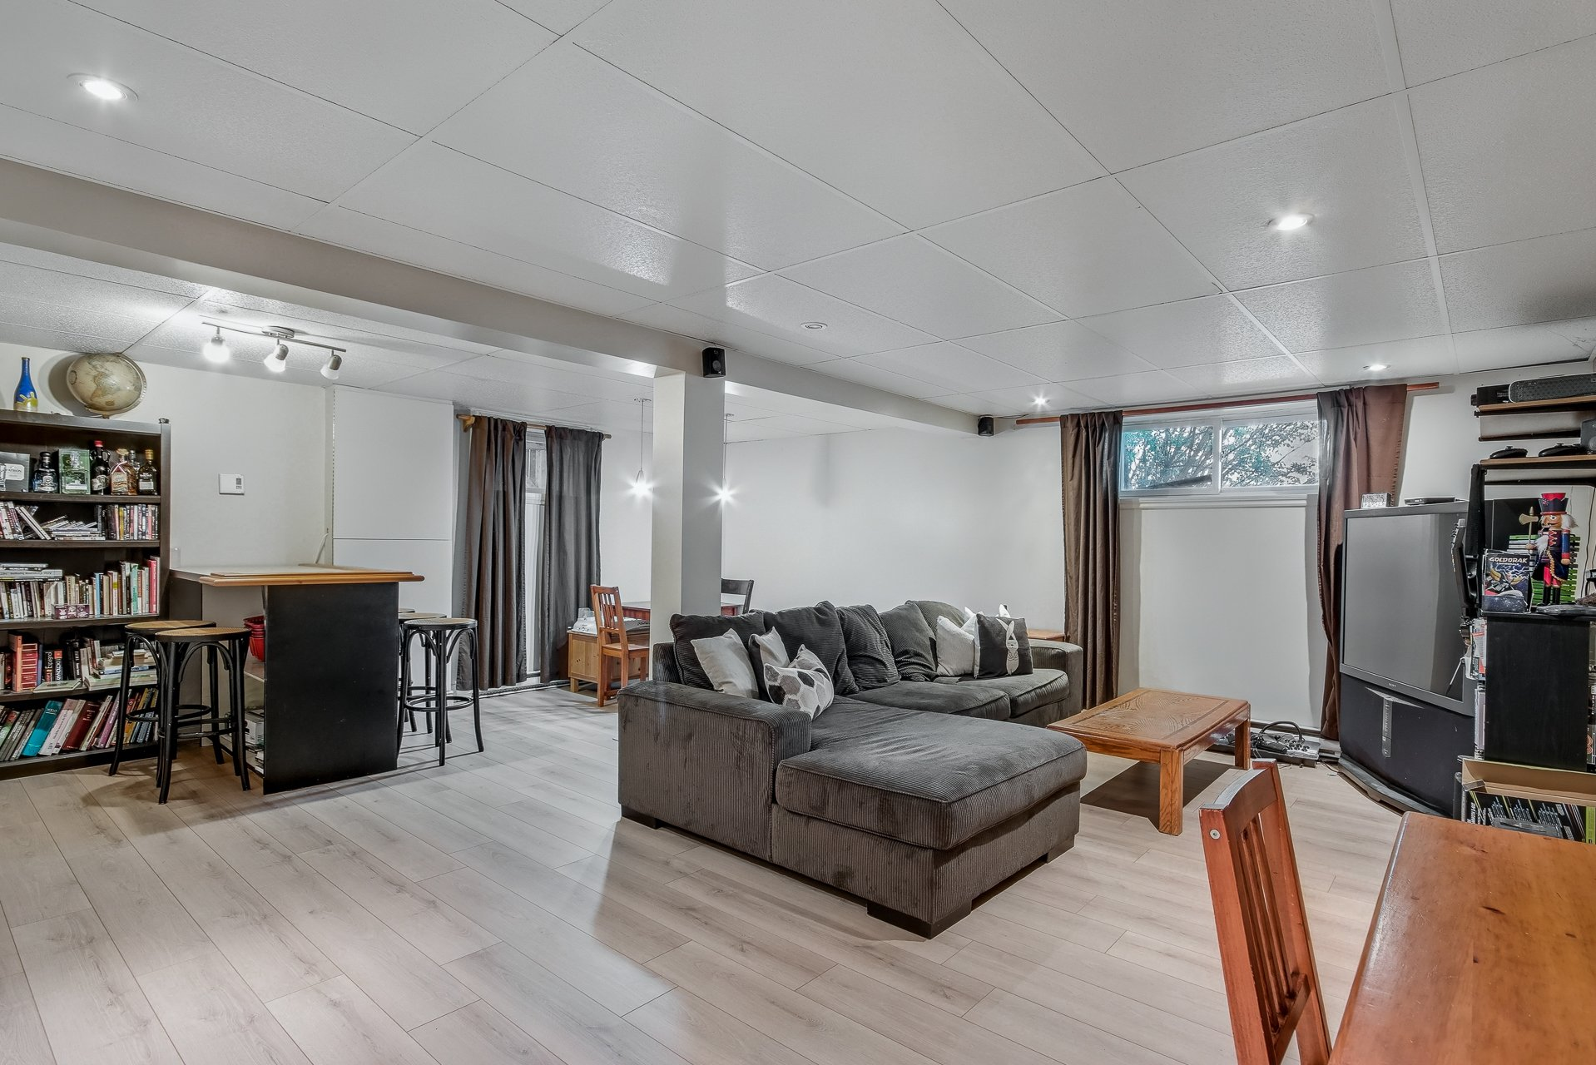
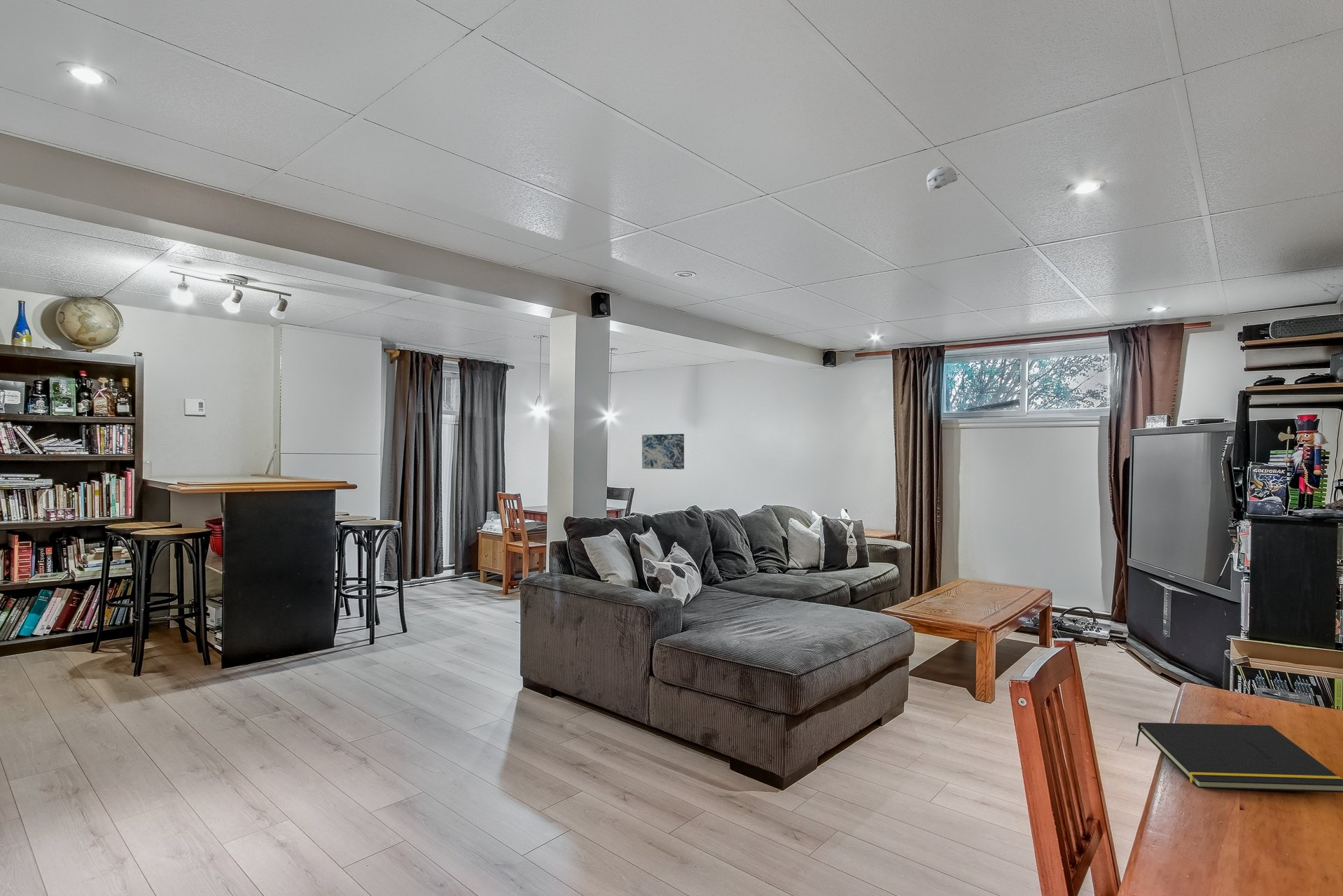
+ notepad [1135,722,1343,793]
+ smoke detector [926,165,958,193]
+ wall art [641,433,685,470]
